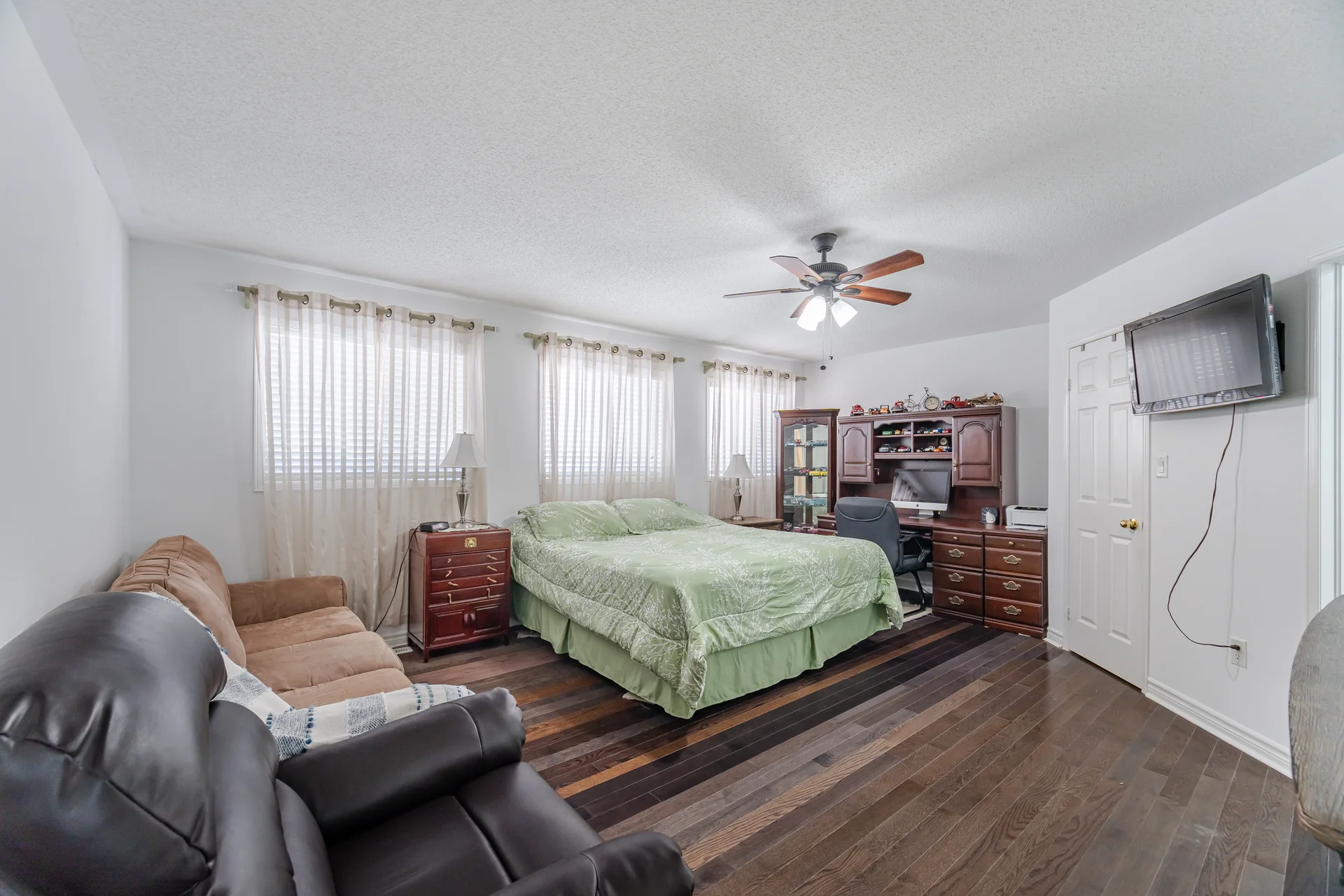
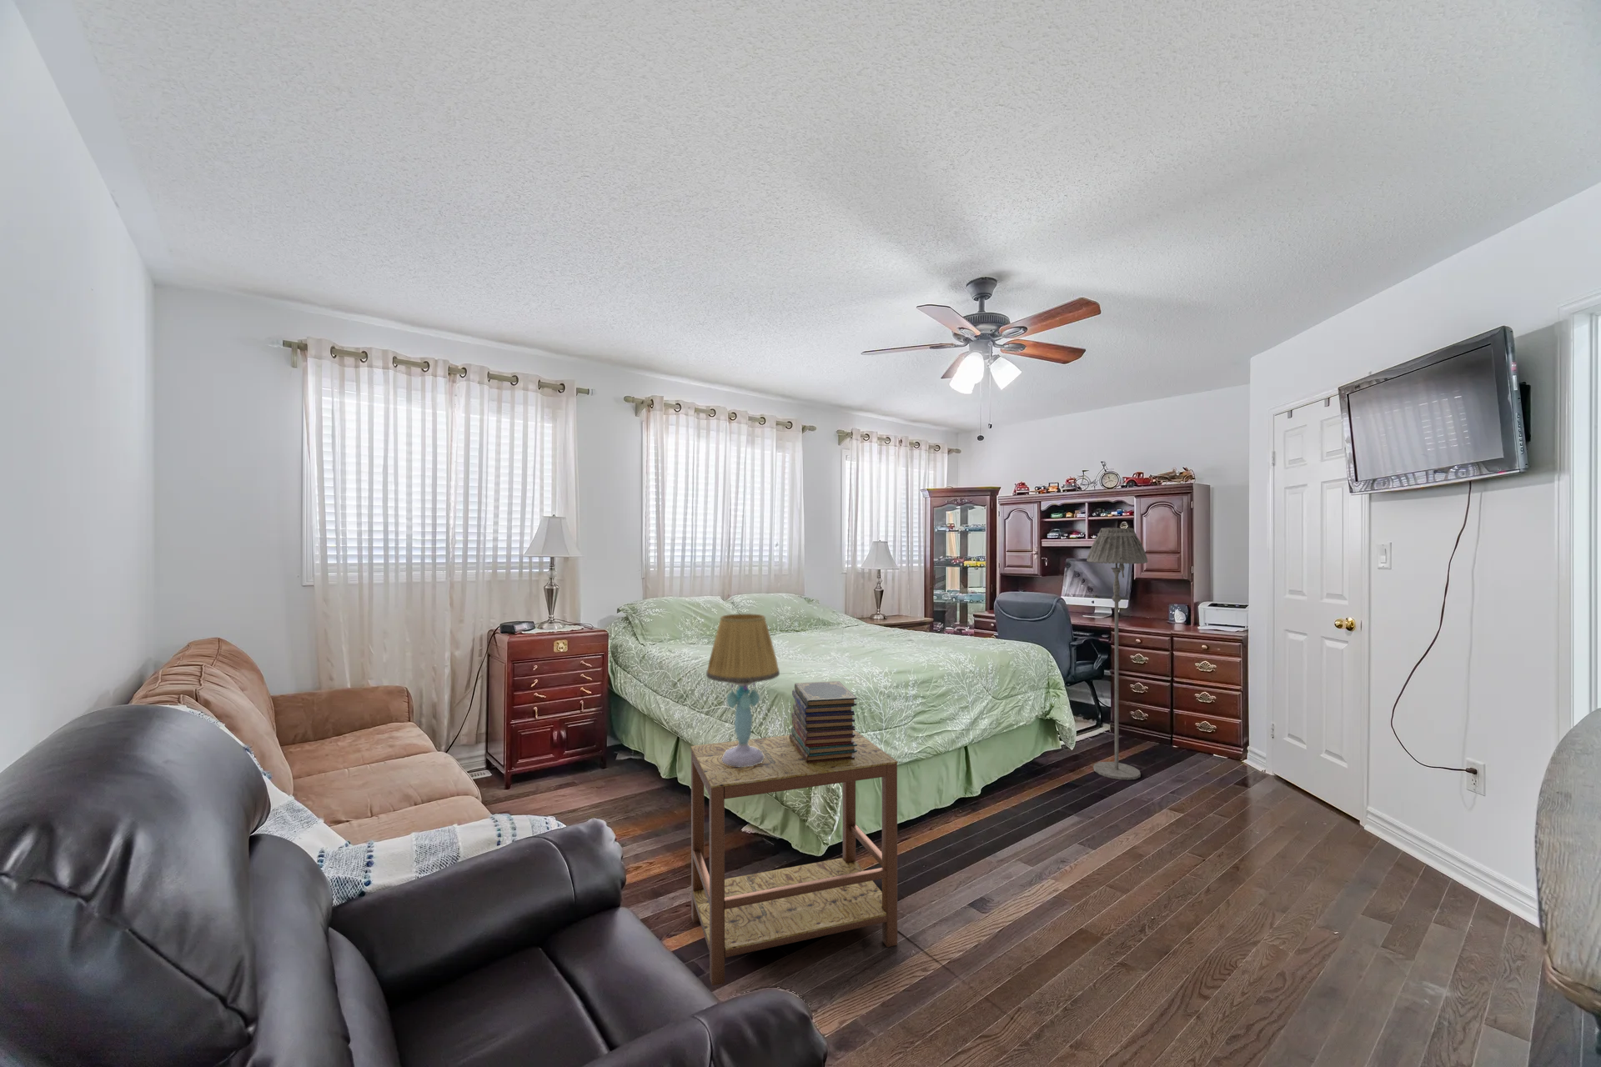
+ book stack [789,680,858,763]
+ table lamp [705,612,780,767]
+ floor lamp [1085,526,1150,781]
+ side table [691,730,899,986]
